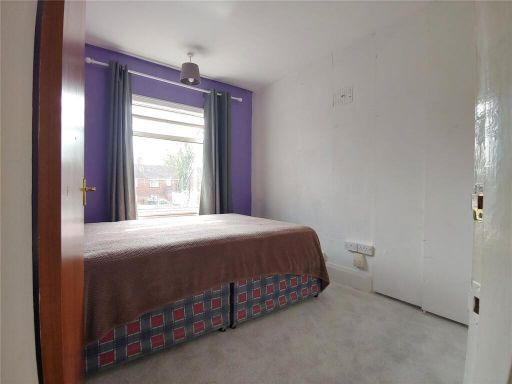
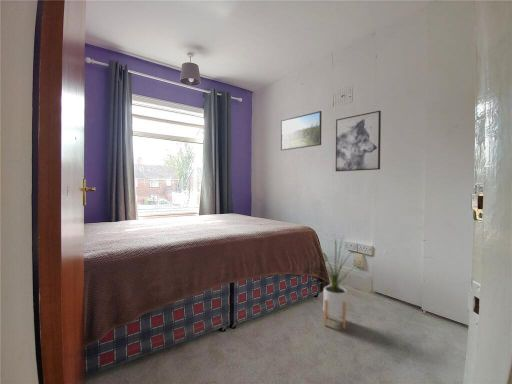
+ house plant [310,232,365,330]
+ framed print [280,110,323,151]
+ wall art [335,110,382,172]
